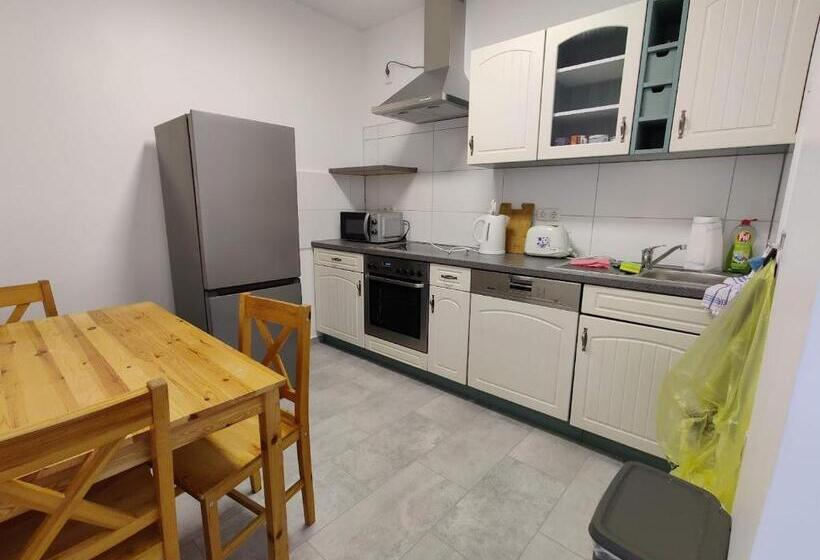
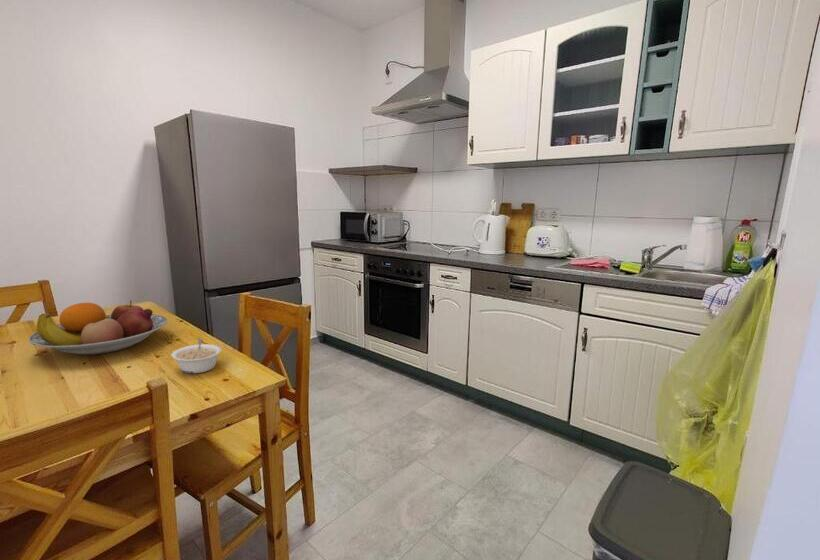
+ legume [170,337,223,374]
+ fruit bowl [28,300,169,356]
